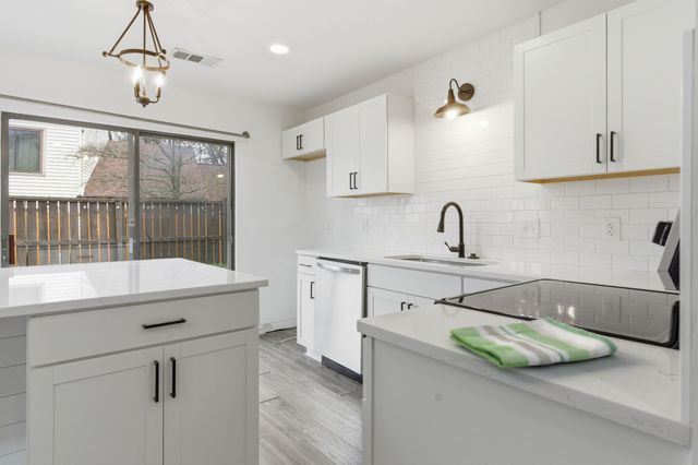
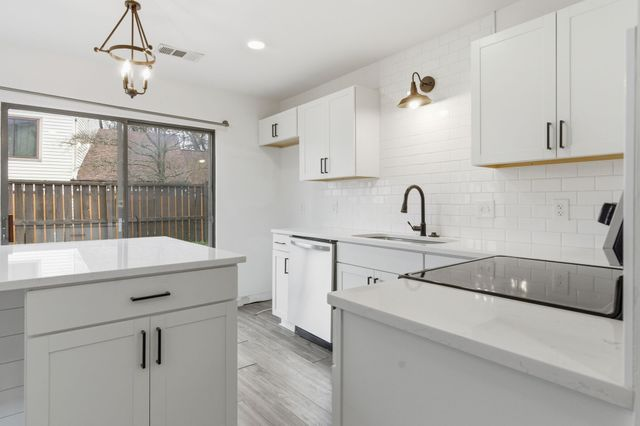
- dish towel [448,315,619,369]
